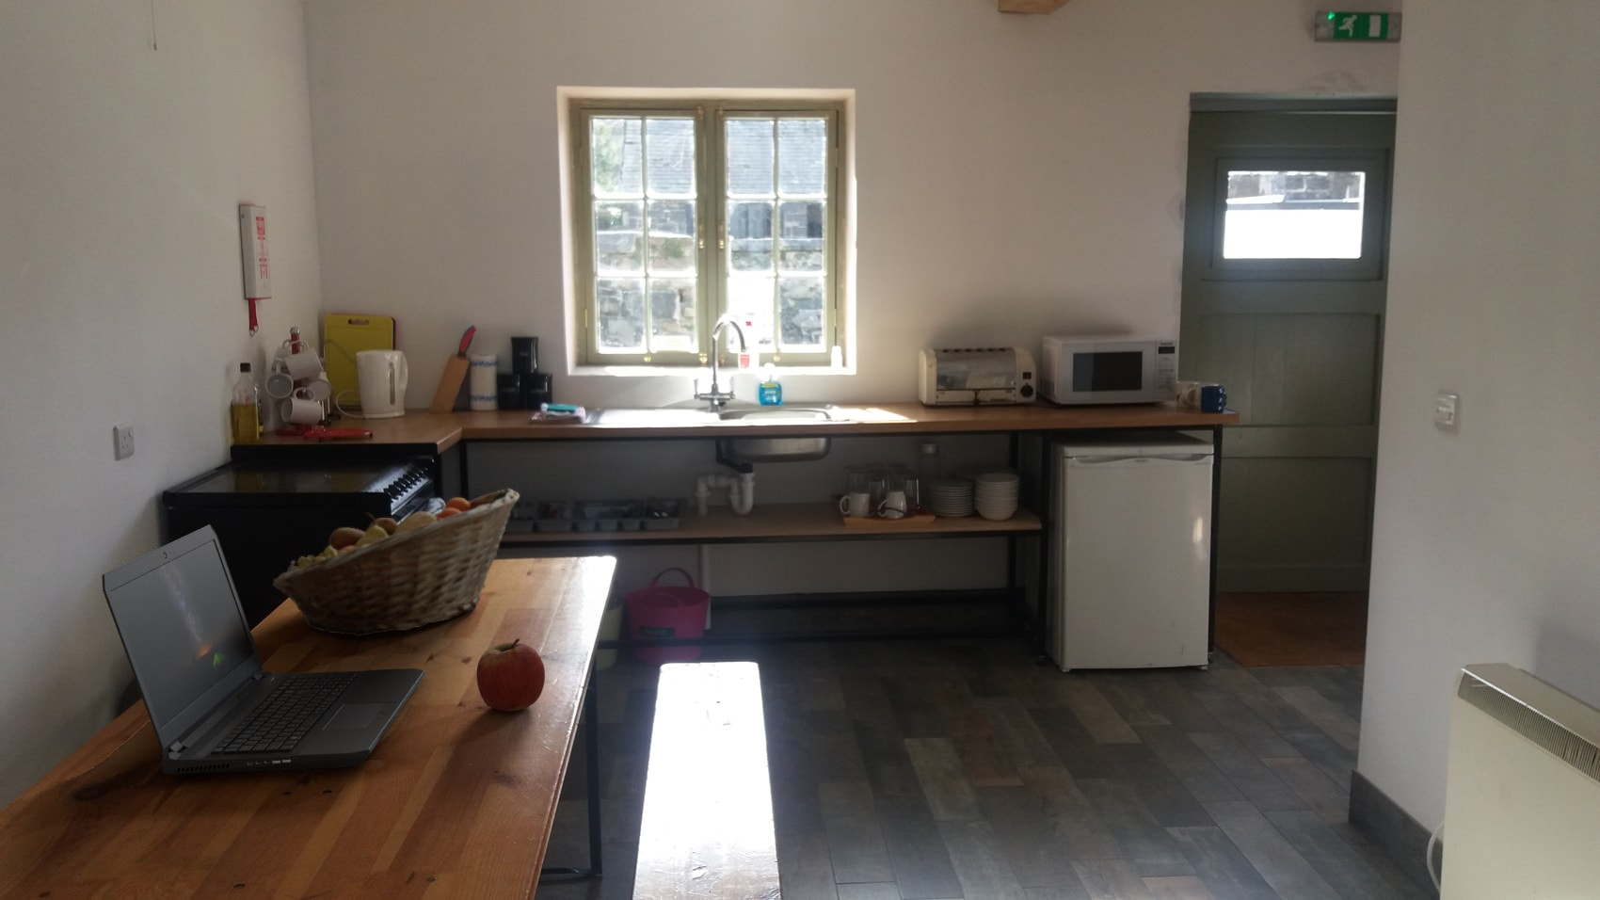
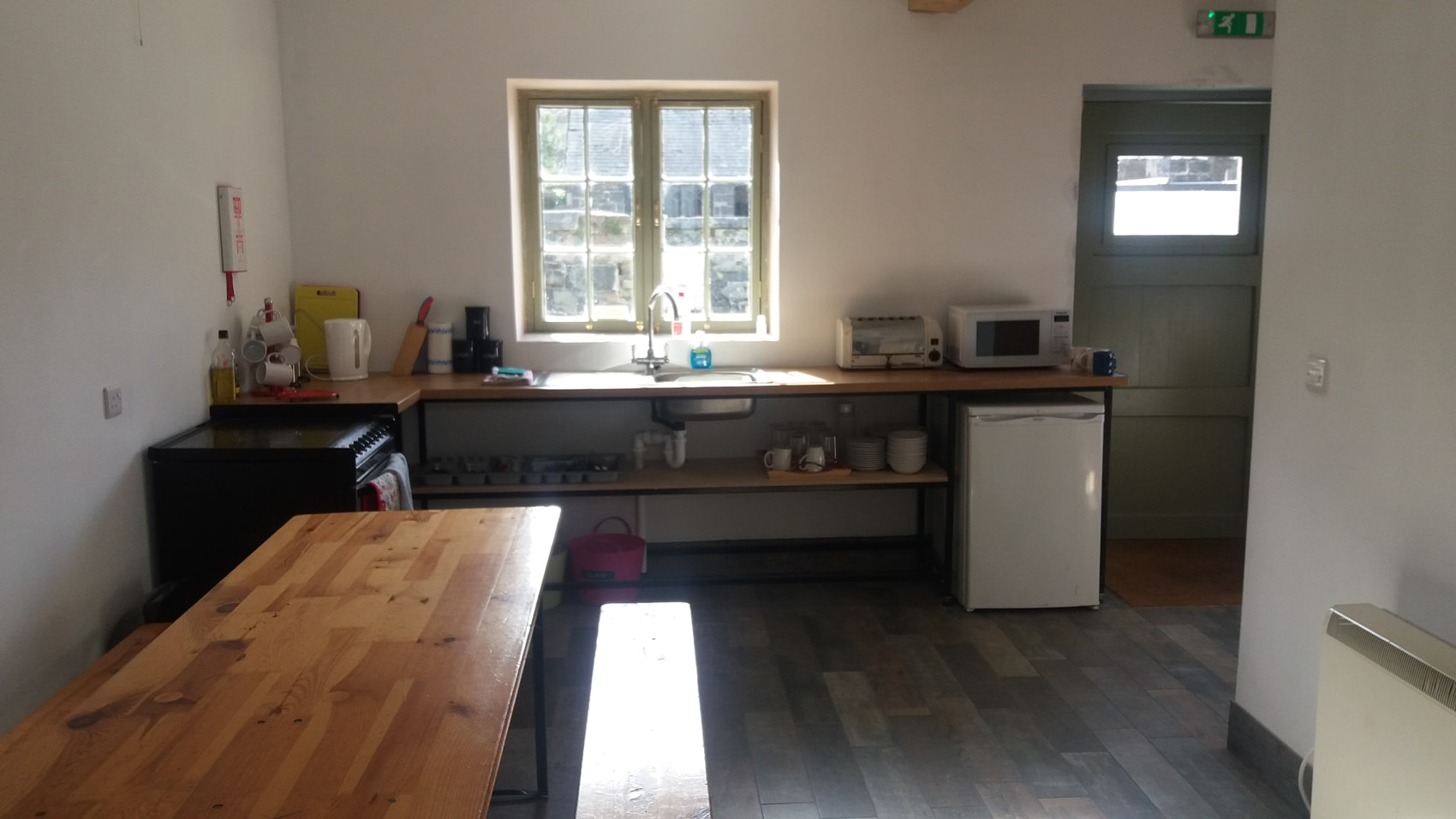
- fruit basket [273,487,521,637]
- apple [476,637,546,712]
- laptop computer [101,523,426,775]
